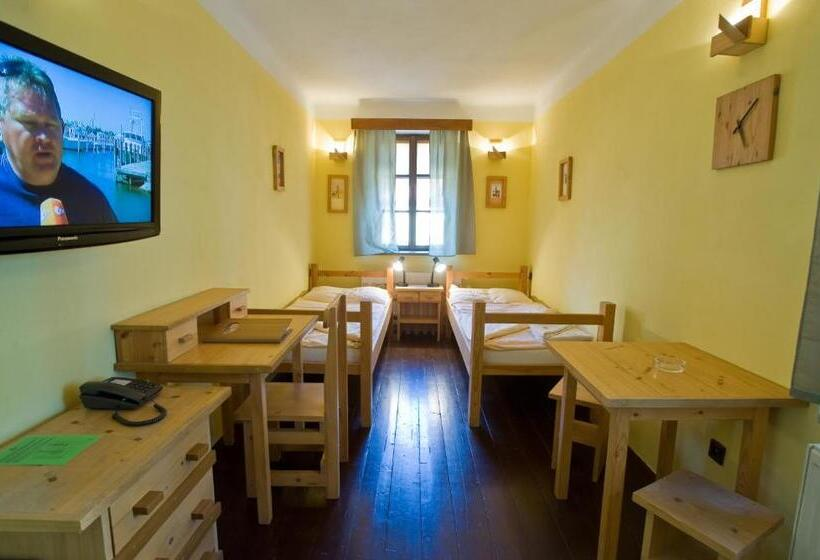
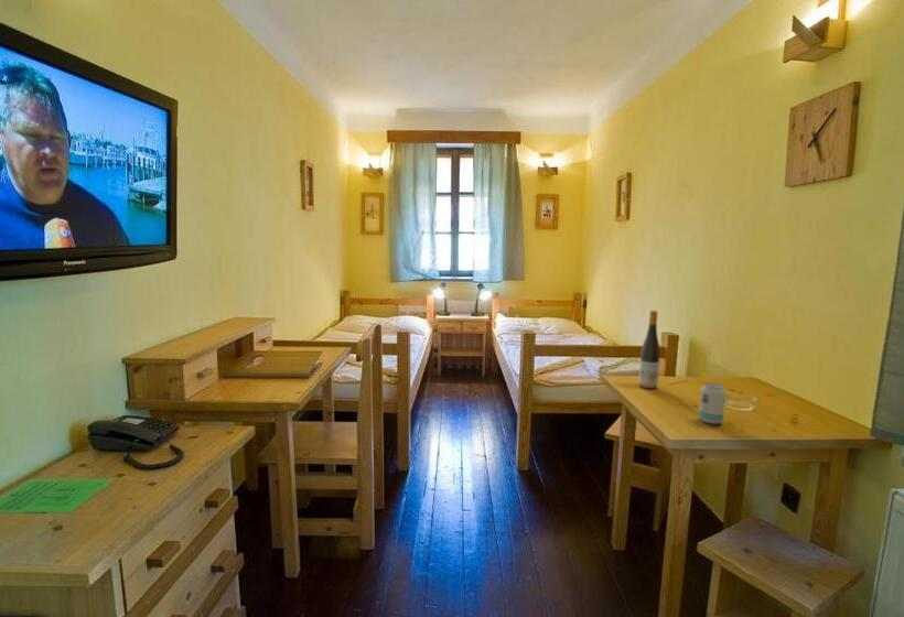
+ wine bottle [637,310,661,390]
+ beverage can [698,381,728,425]
